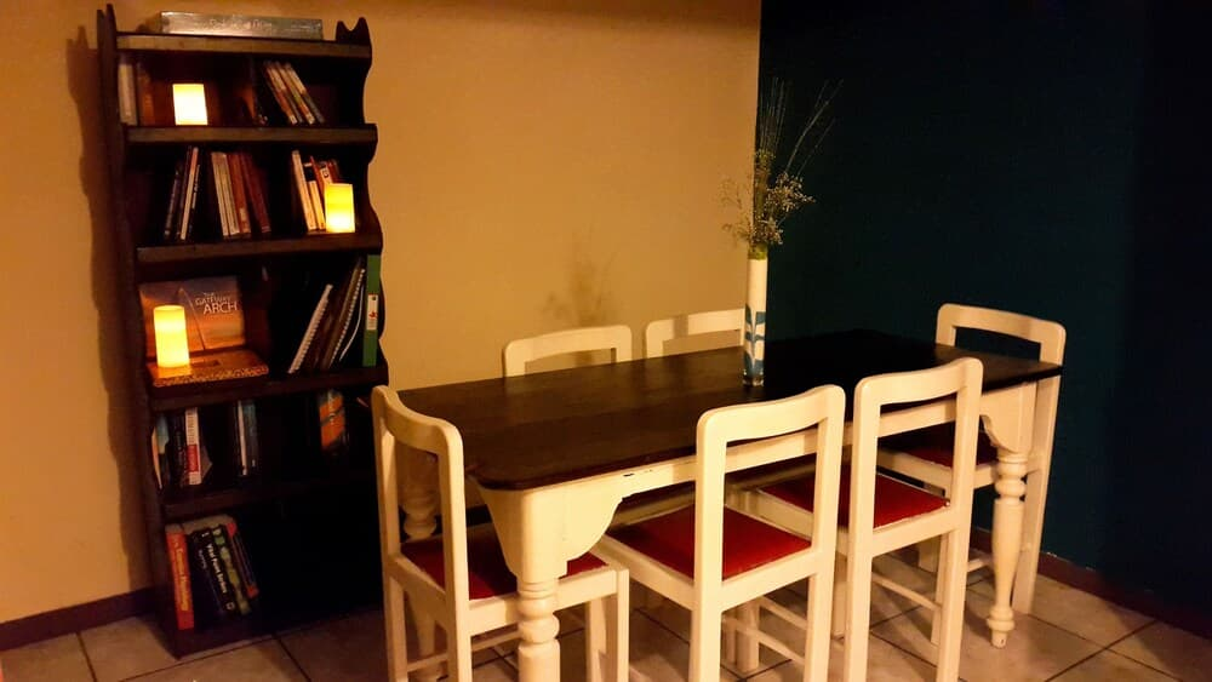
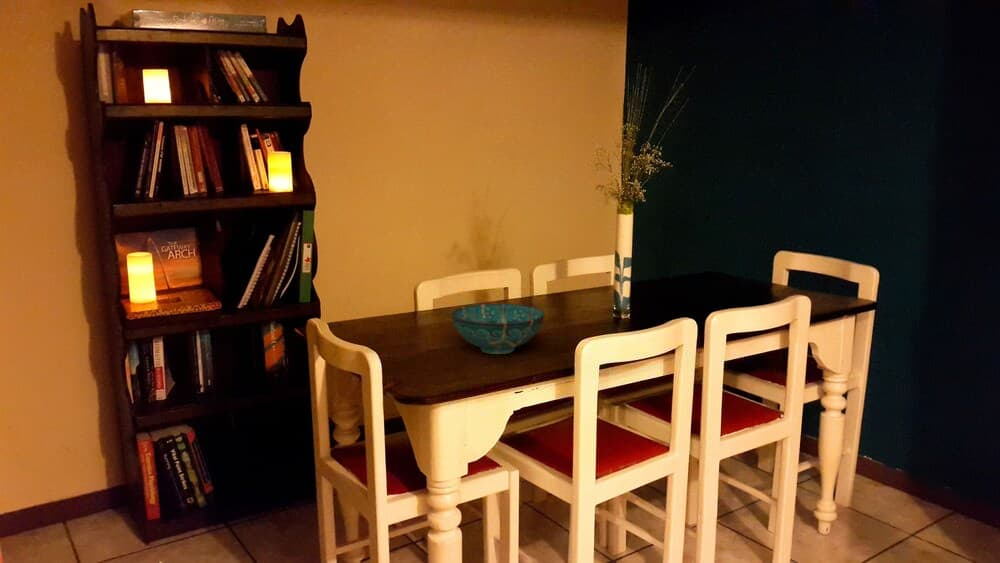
+ decorative bowl [450,303,546,355]
